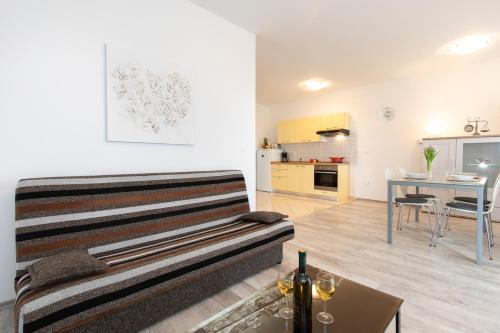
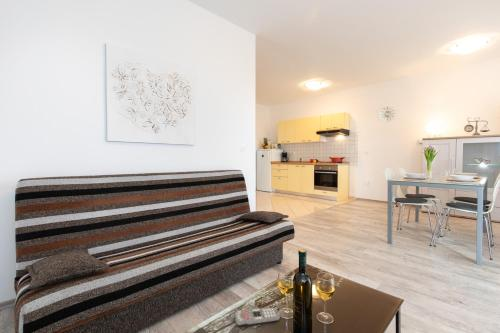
+ remote control [234,307,281,327]
